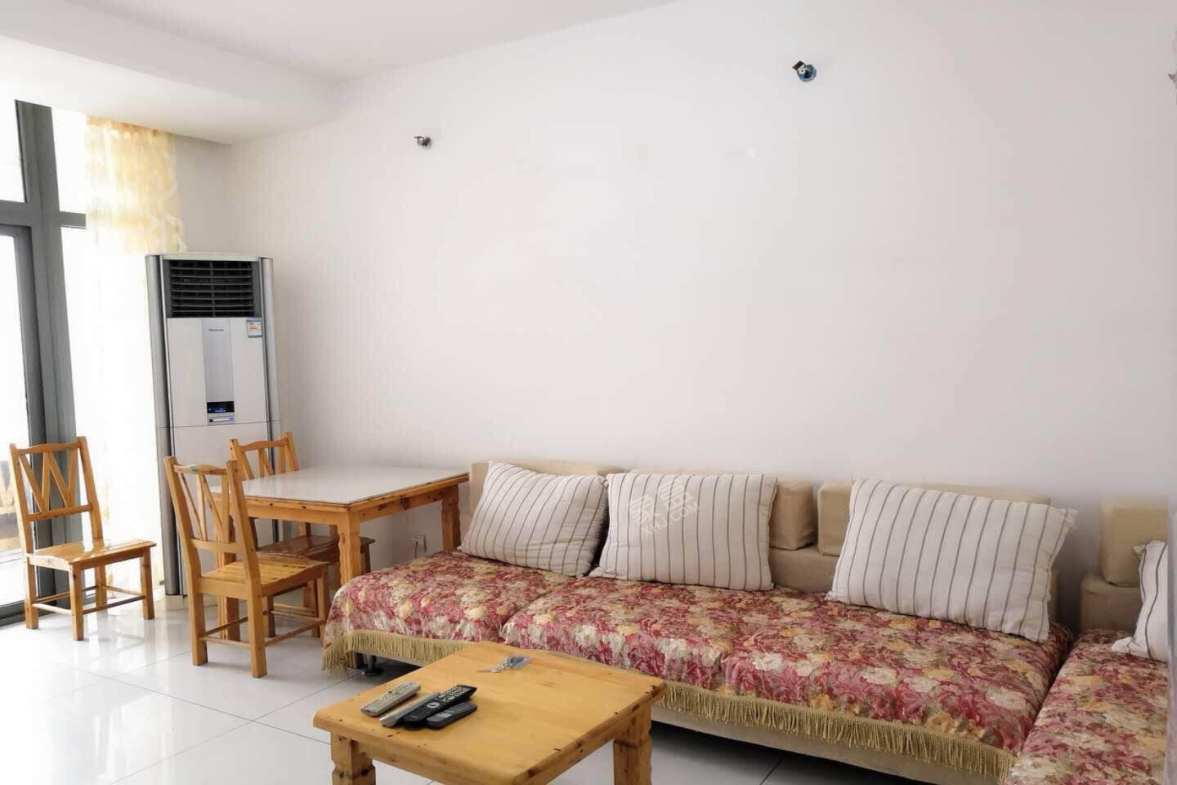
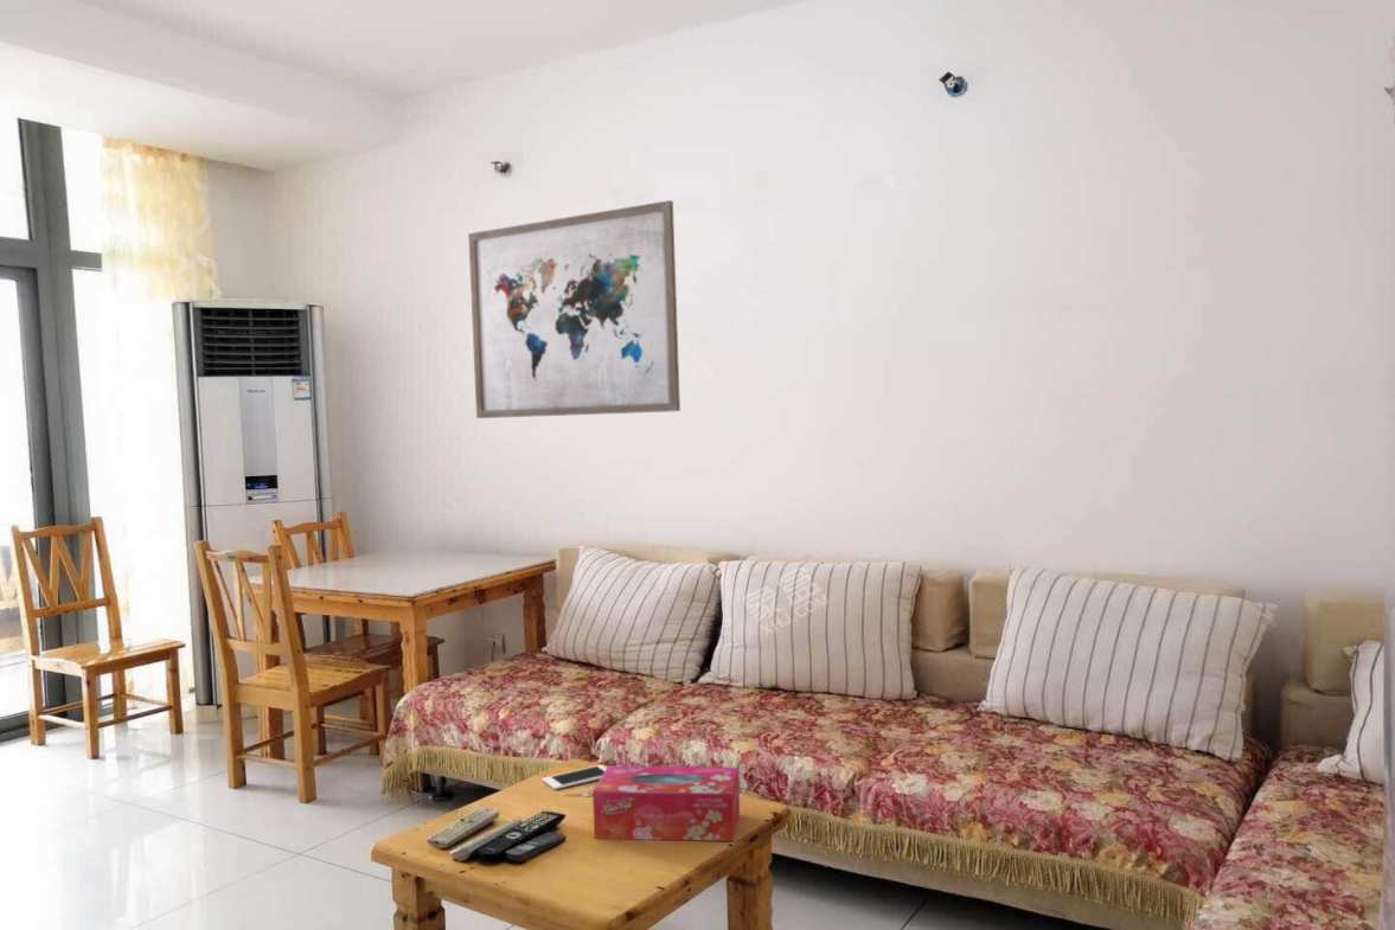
+ cell phone [542,764,607,790]
+ tissue box [591,765,741,842]
+ wall art [467,199,681,419]
